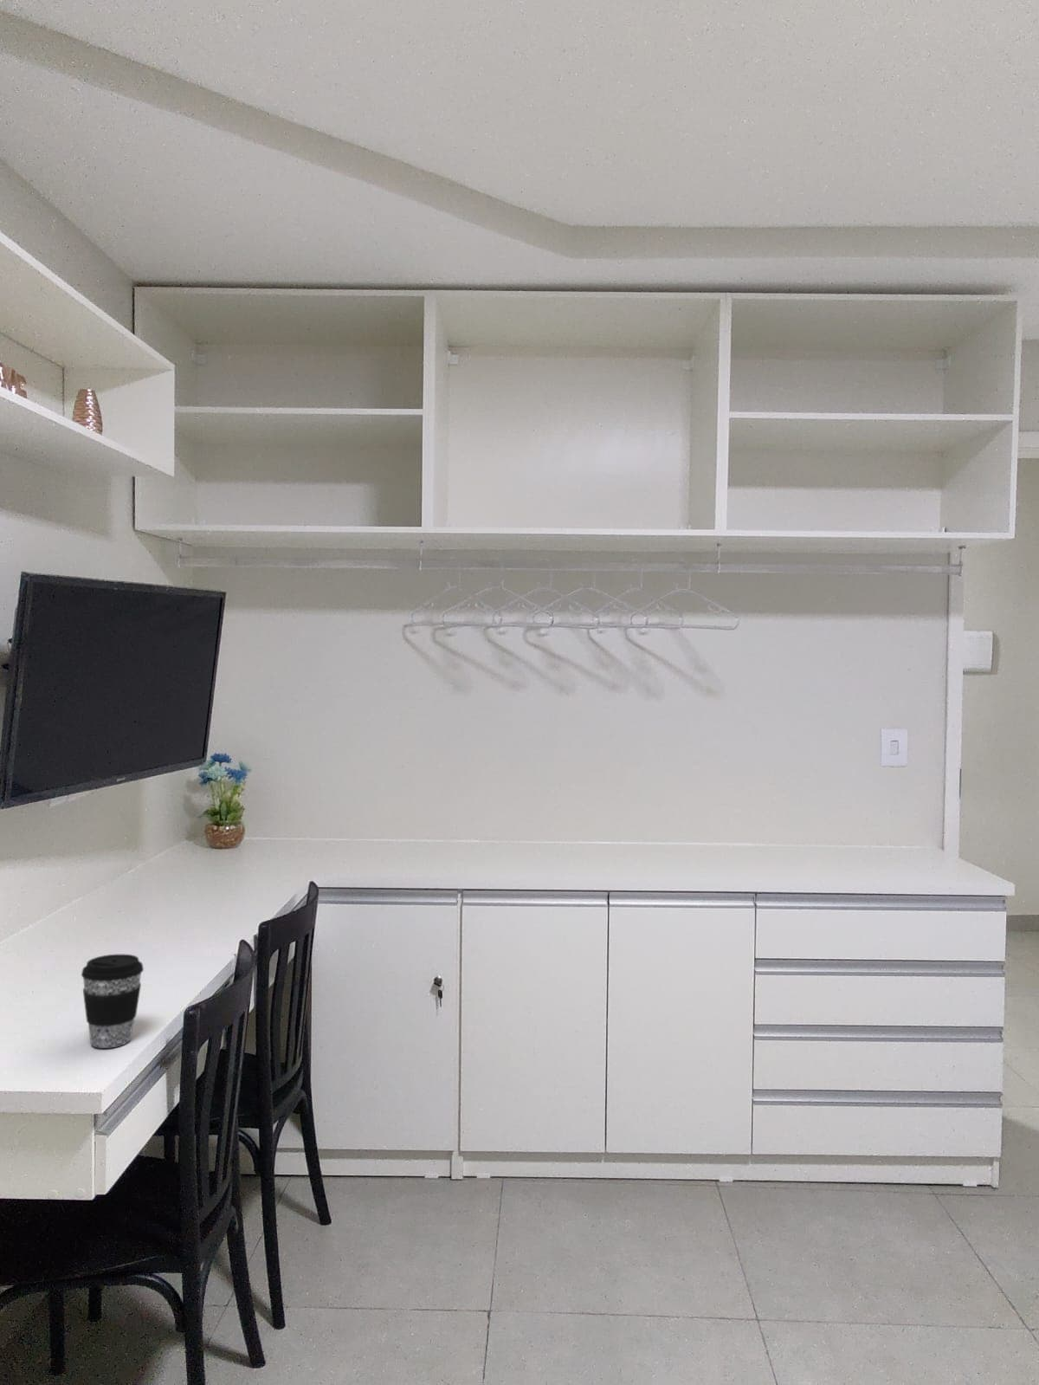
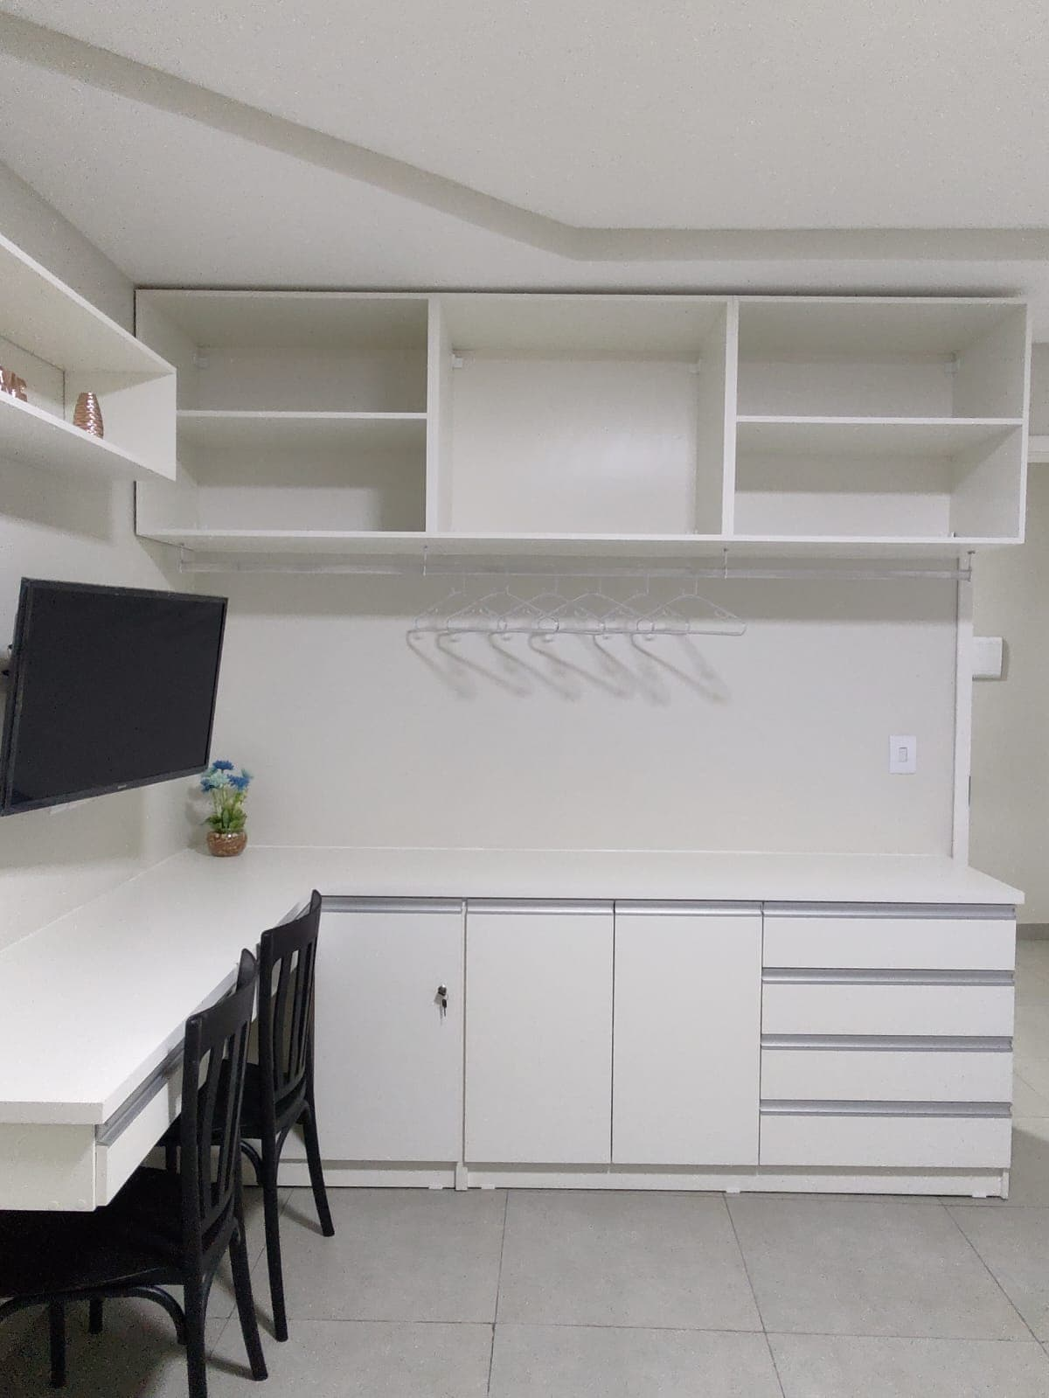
- coffee cup [81,954,144,1049]
